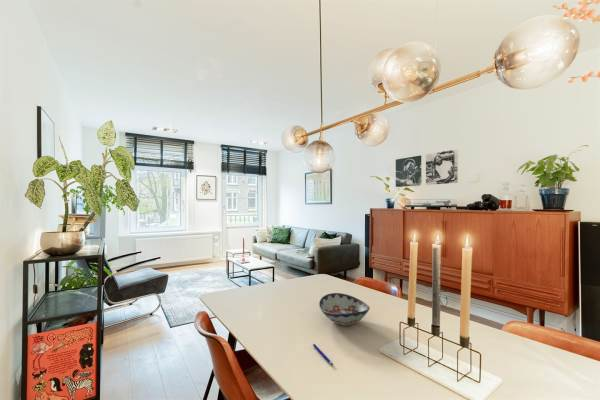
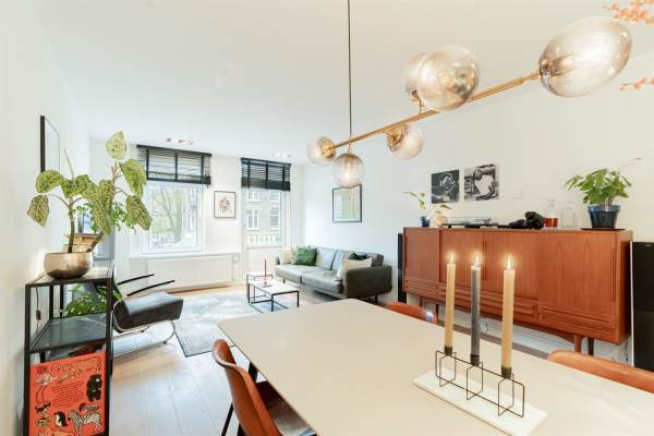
- pen [312,343,334,366]
- decorative bowl [318,292,371,327]
